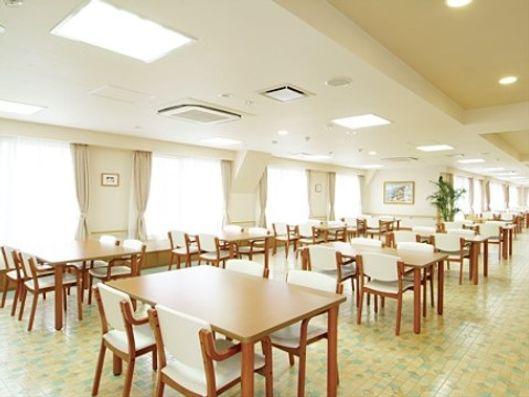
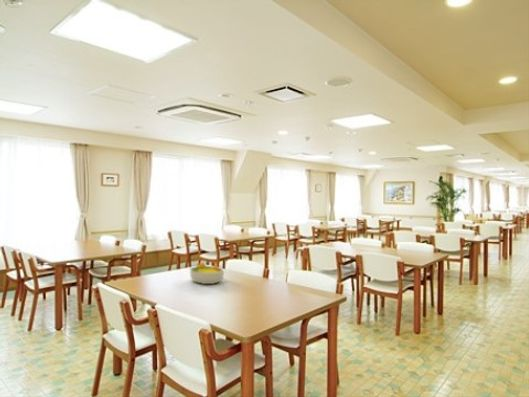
+ fruit bowl [189,261,225,285]
